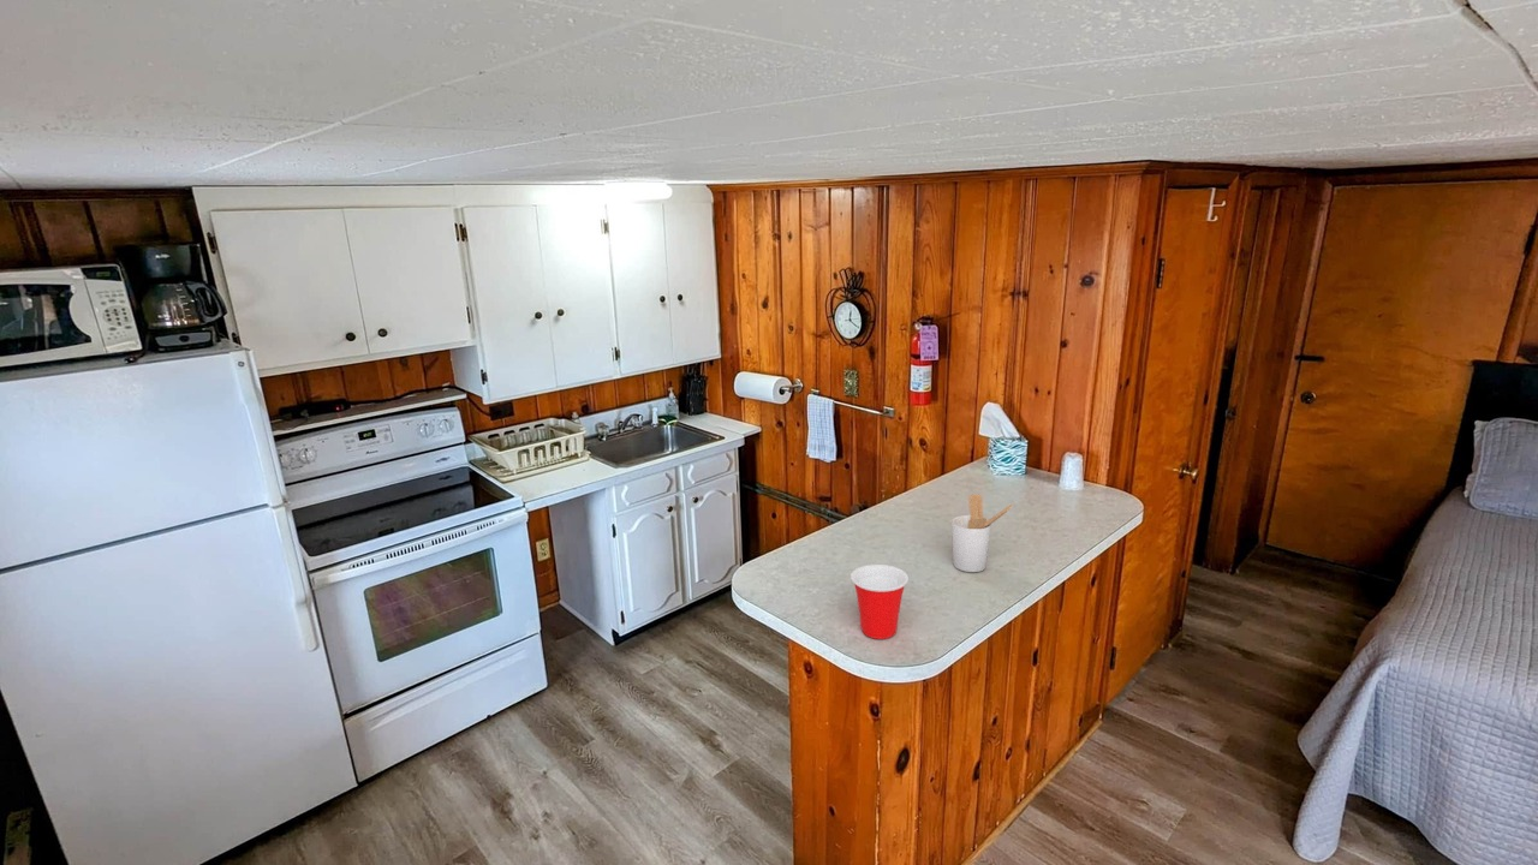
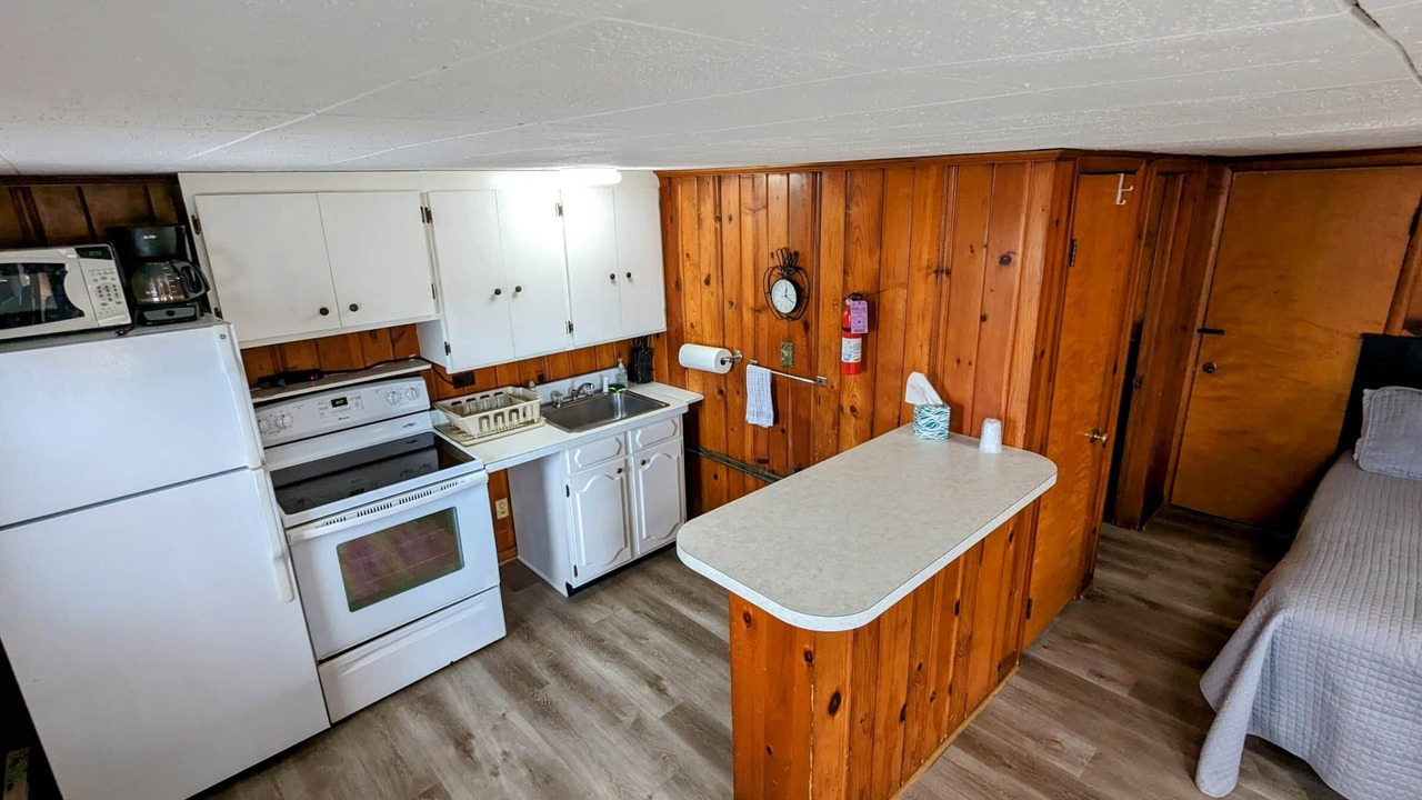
- utensil holder [950,493,1014,573]
- cup [850,563,910,640]
